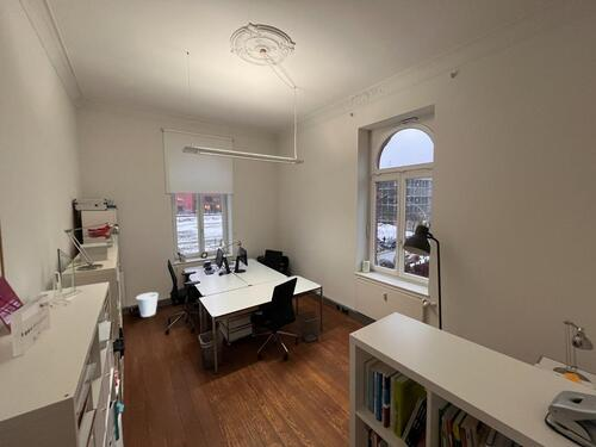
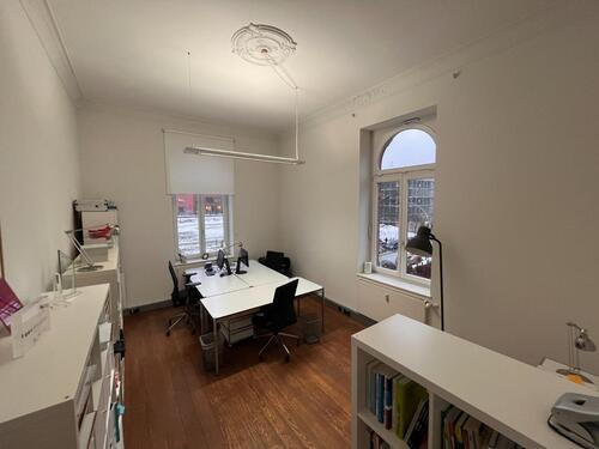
- wastebasket [135,291,160,318]
